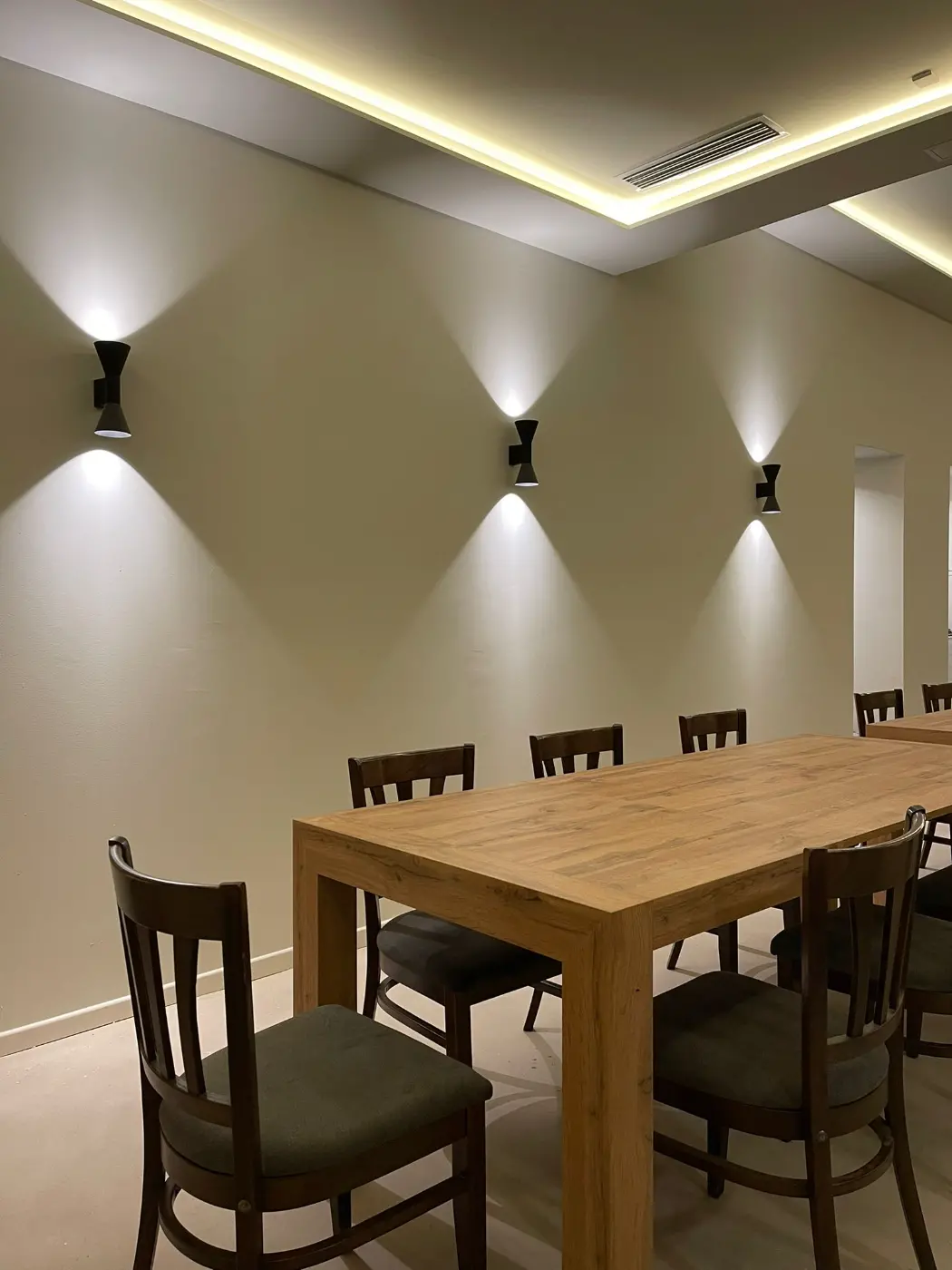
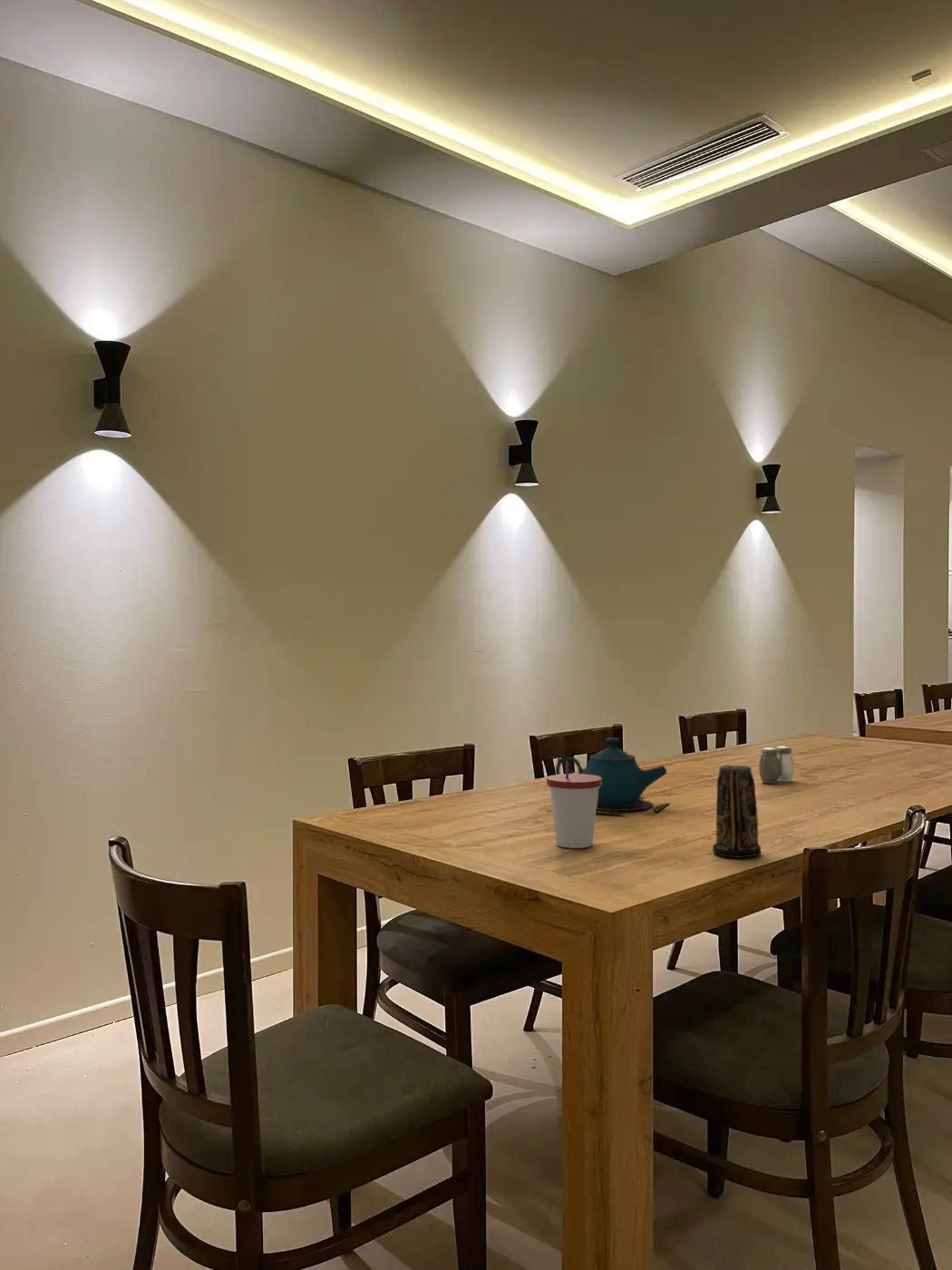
+ salt and pepper shaker [758,746,795,785]
+ teapot [555,737,671,816]
+ cup [546,761,601,849]
+ candle [712,764,762,859]
